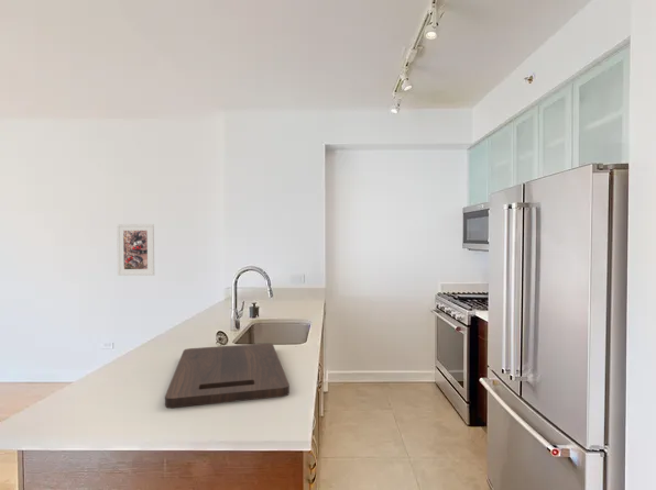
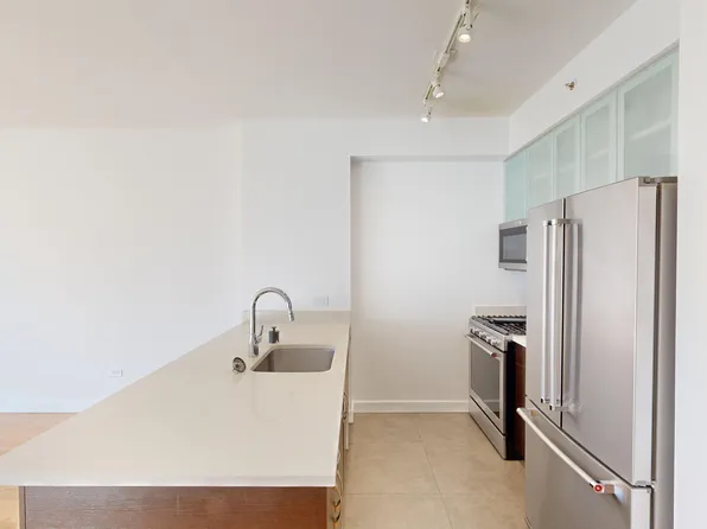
- cutting board [164,342,291,409]
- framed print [116,223,155,277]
